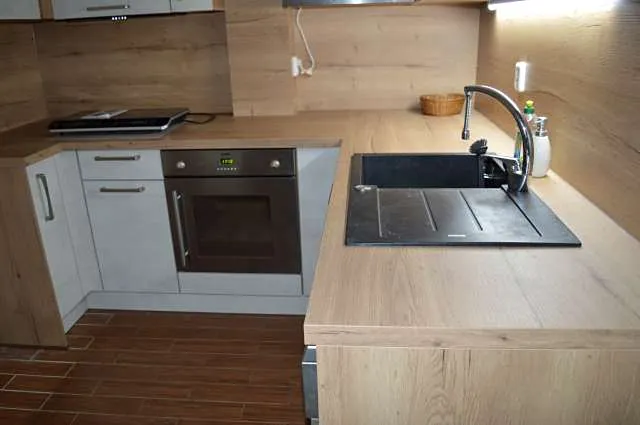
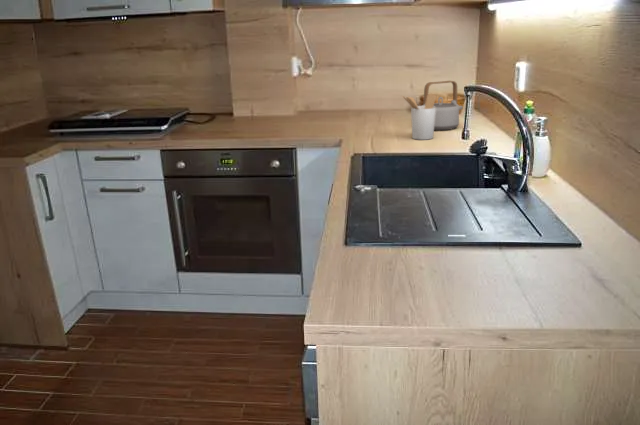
+ utensil holder [401,92,437,141]
+ teapot [421,80,464,131]
